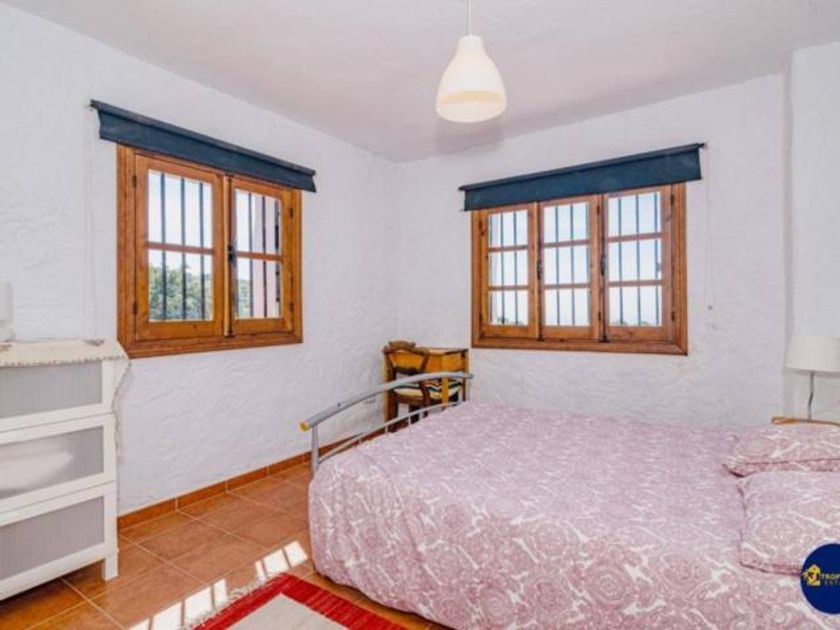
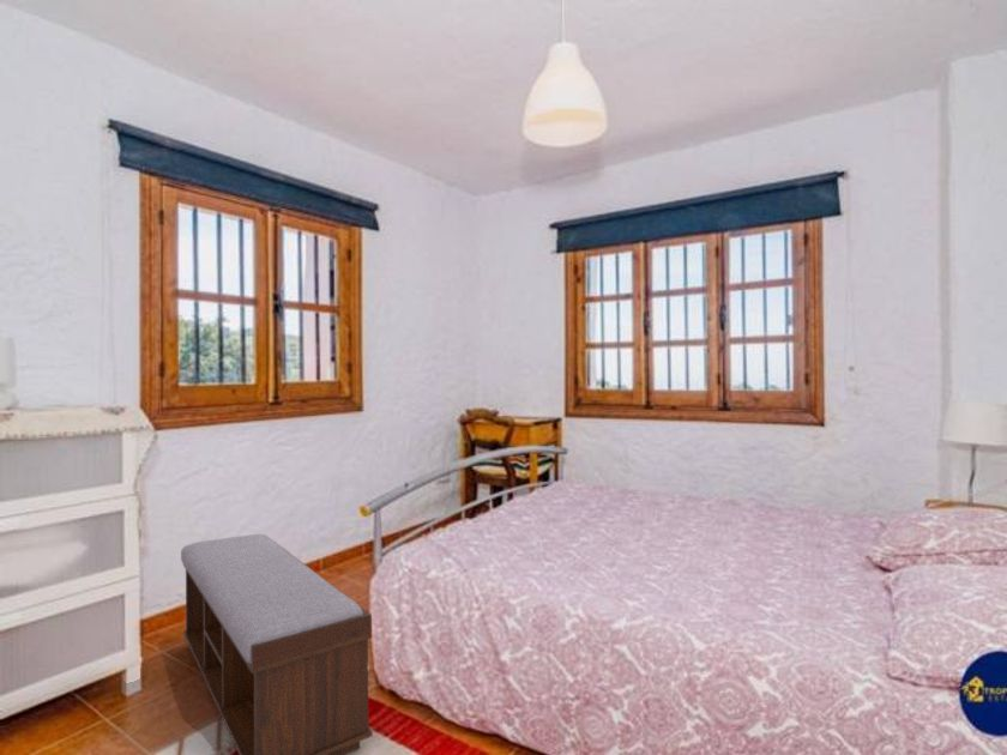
+ bench [180,533,374,755]
